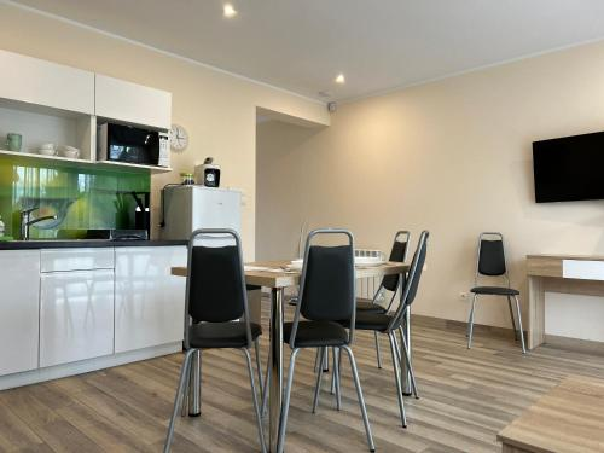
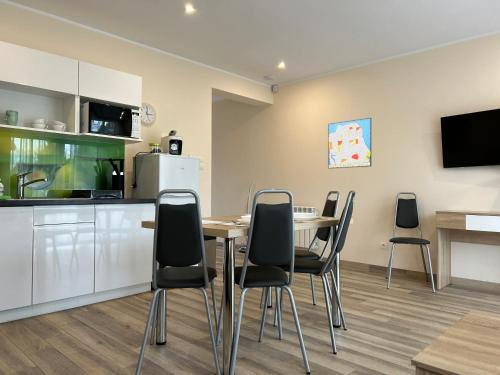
+ wall art [327,117,372,170]
